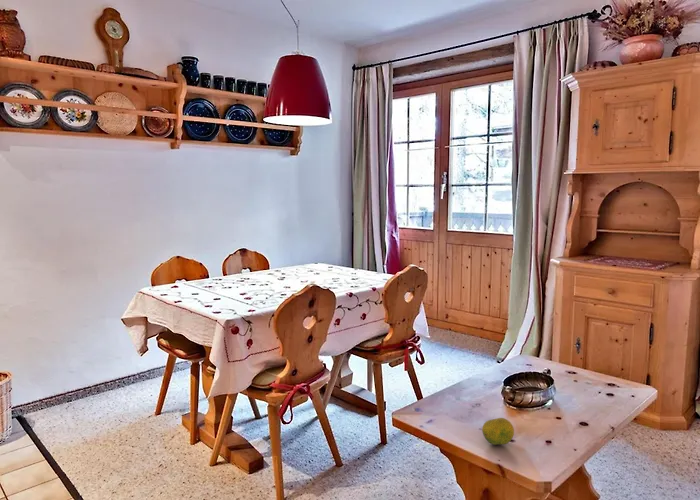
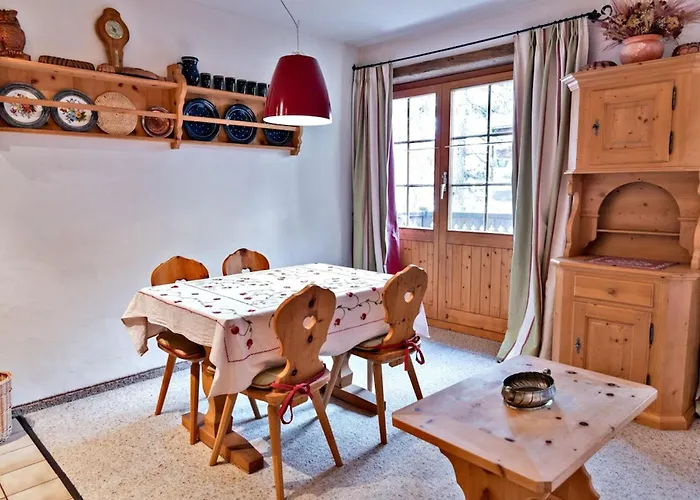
- fruit [481,417,515,446]
